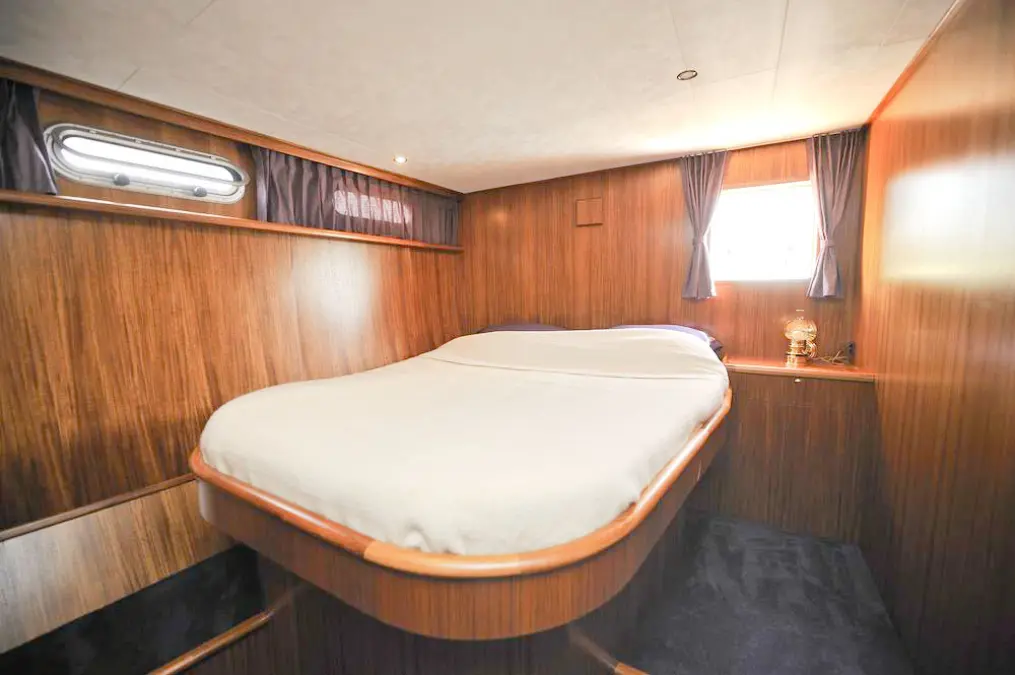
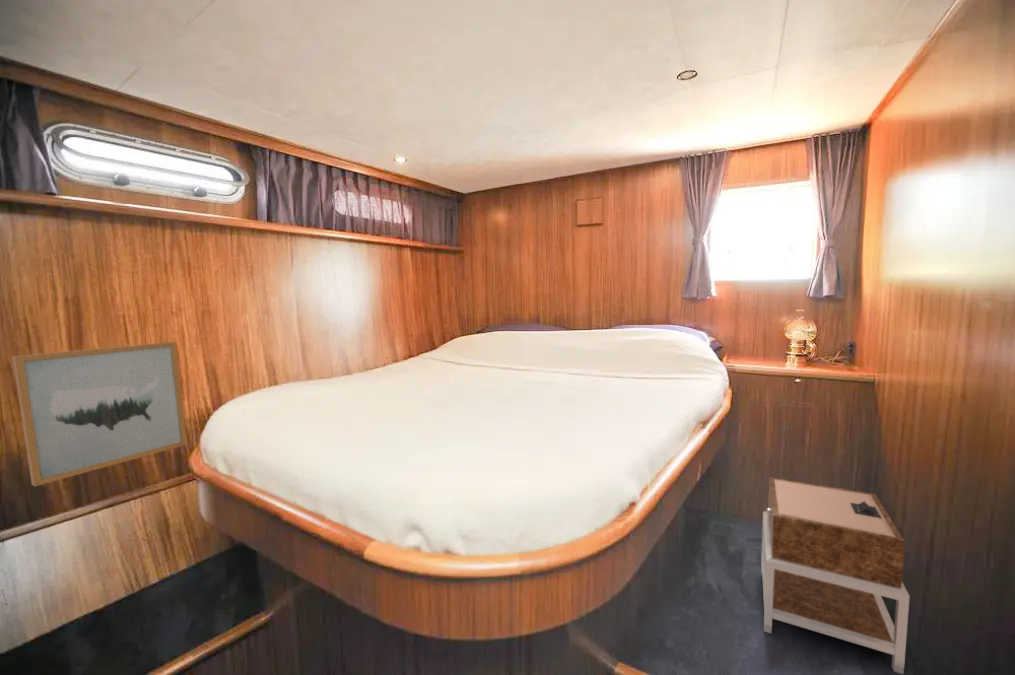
+ wall art [11,341,188,487]
+ nightstand [760,476,911,675]
